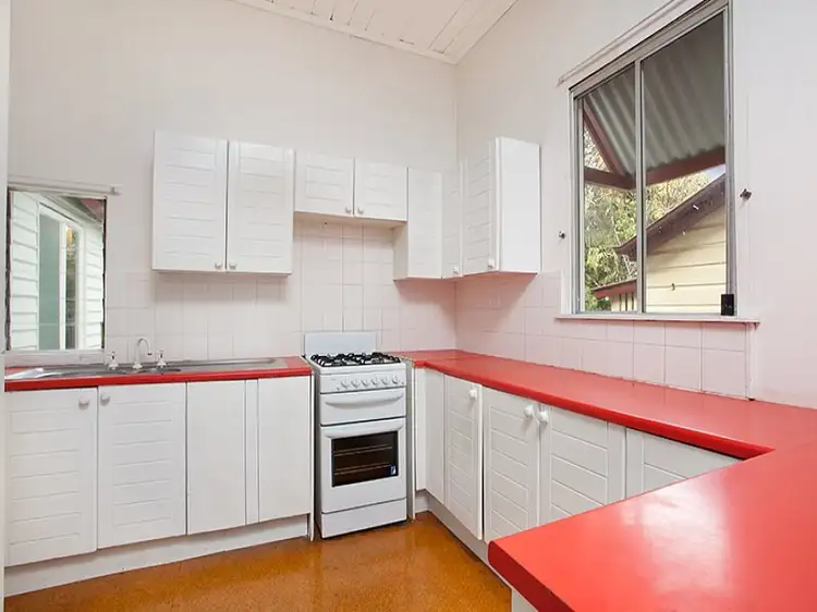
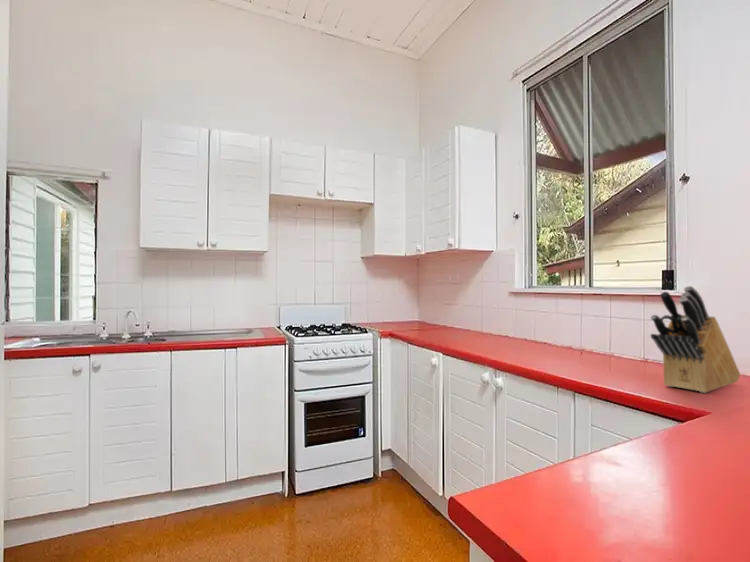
+ knife block [650,285,741,394]
